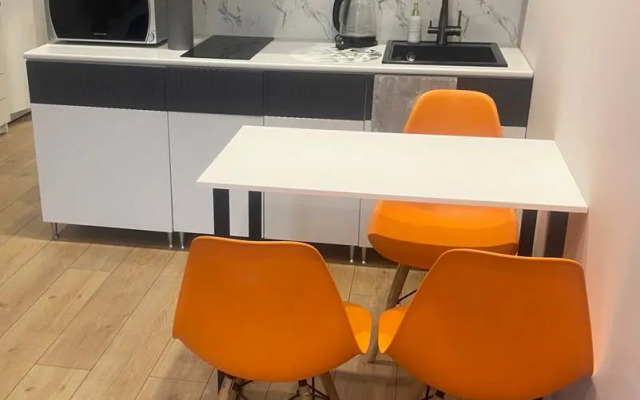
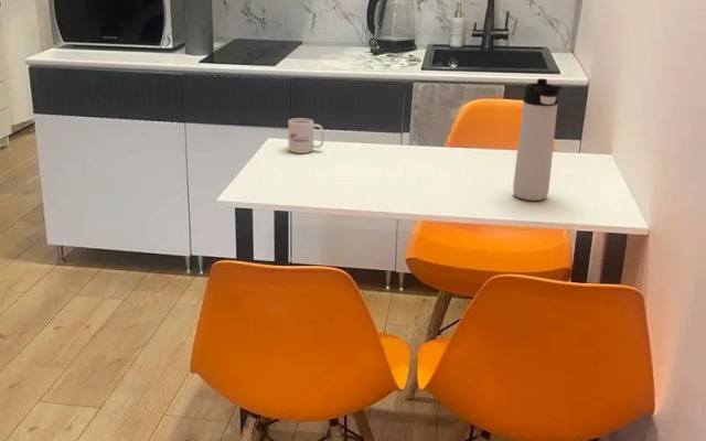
+ thermos bottle [512,77,563,202]
+ mug [288,117,325,154]
